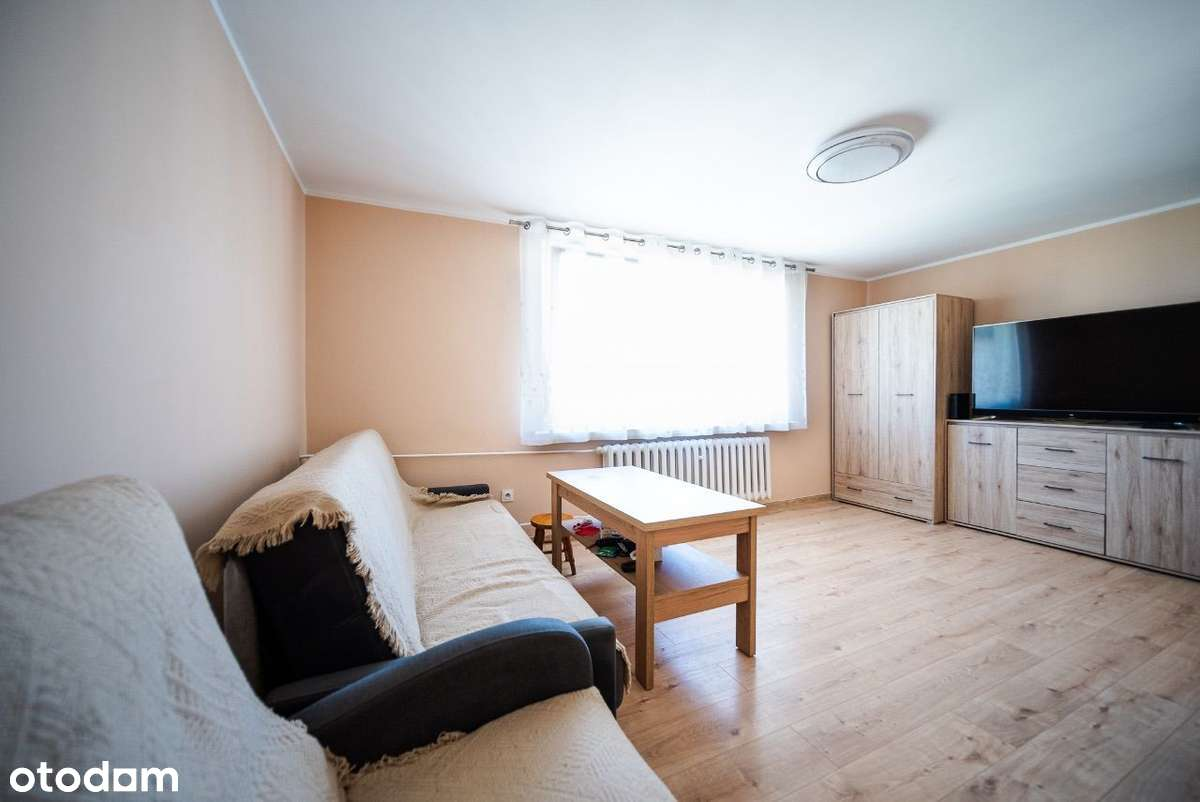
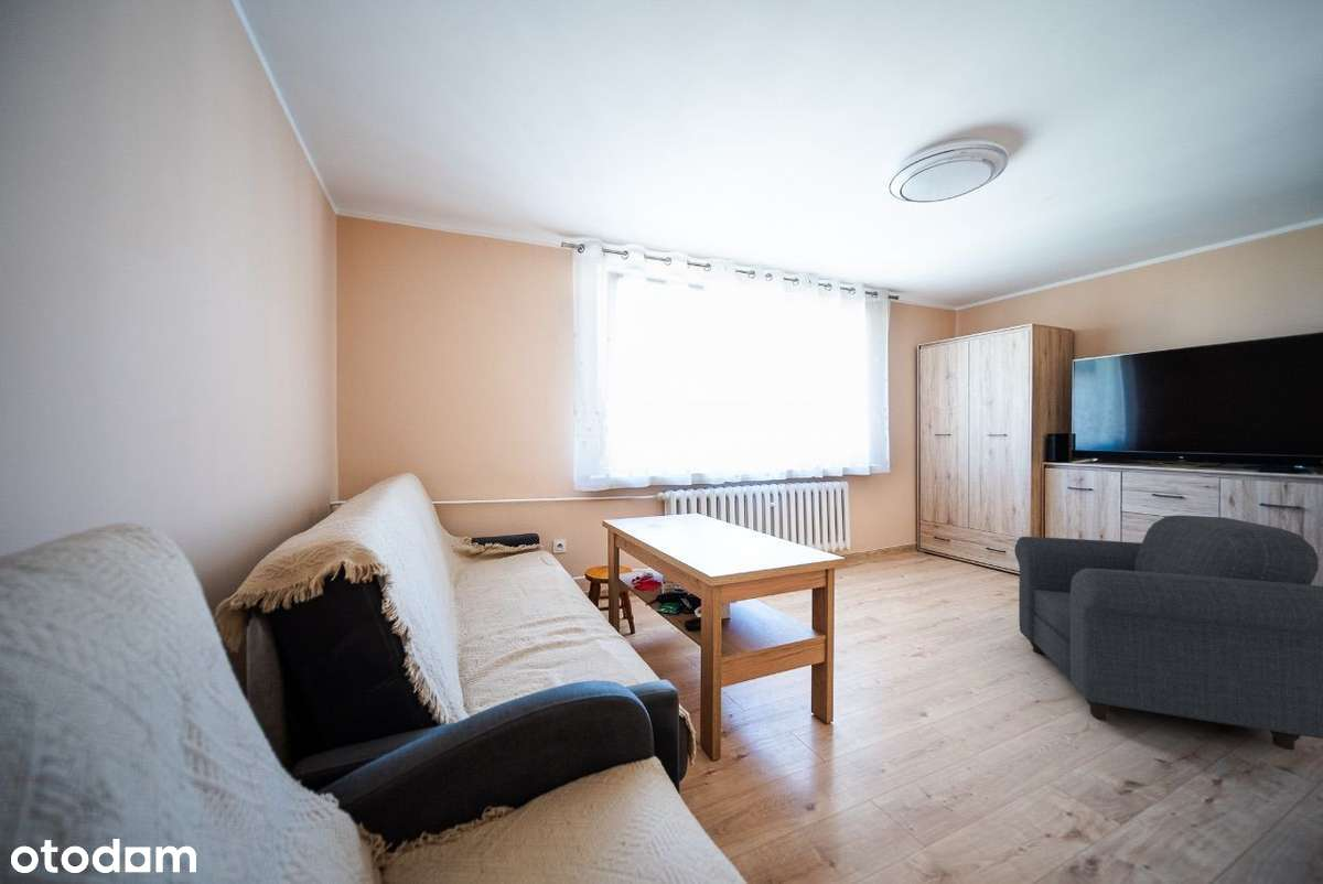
+ armchair [1013,514,1323,751]
